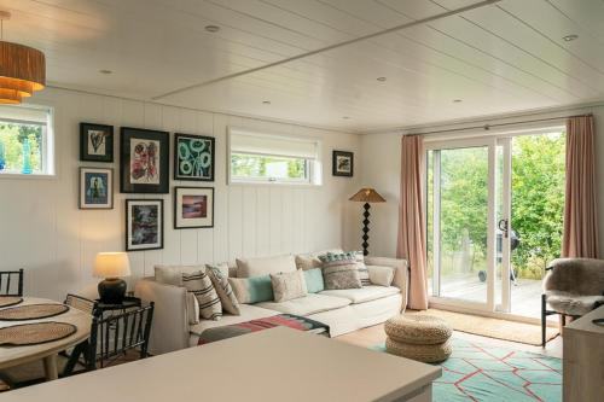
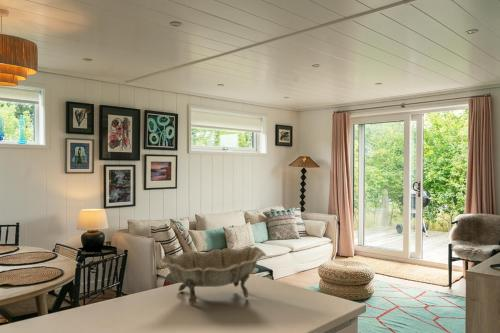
+ decorative bowl [158,246,267,306]
